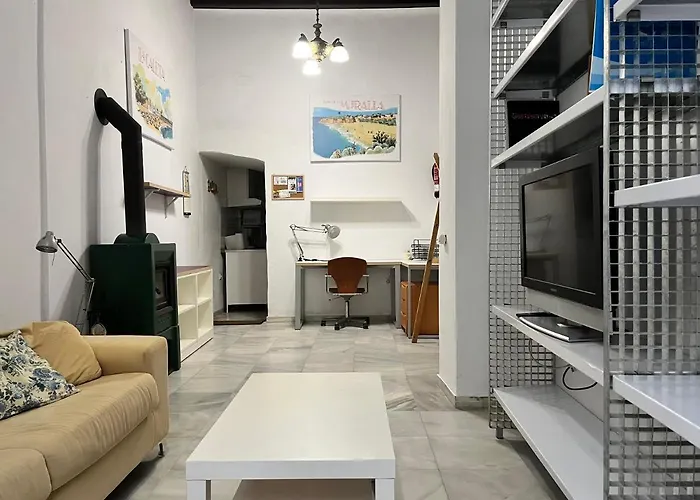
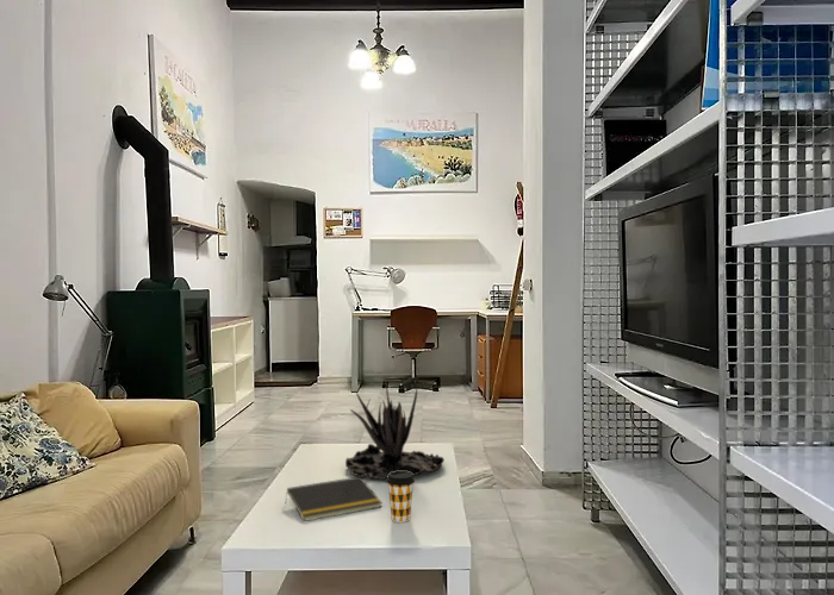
+ notepad [284,476,384,522]
+ coffee cup [385,471,416,524]
+ plant [344,376,446,481]
